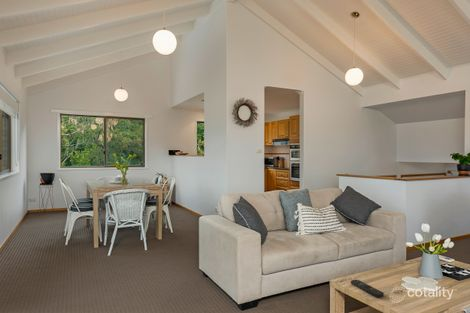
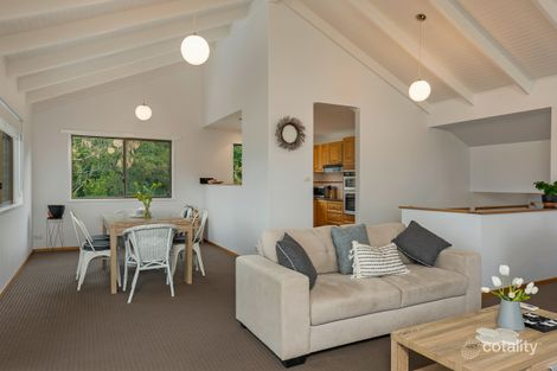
- remote control [350,279,385,298]
